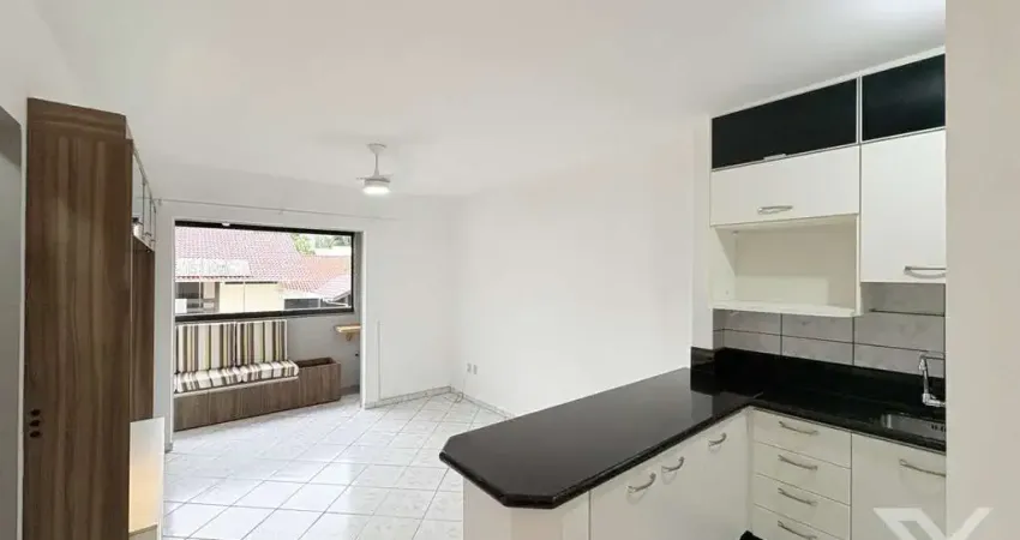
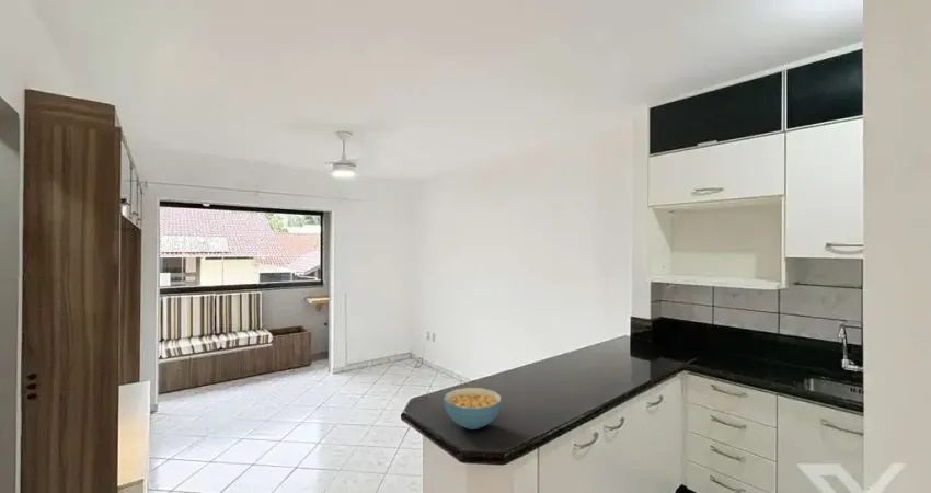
+ cereal bowl [442,387,502,431]
